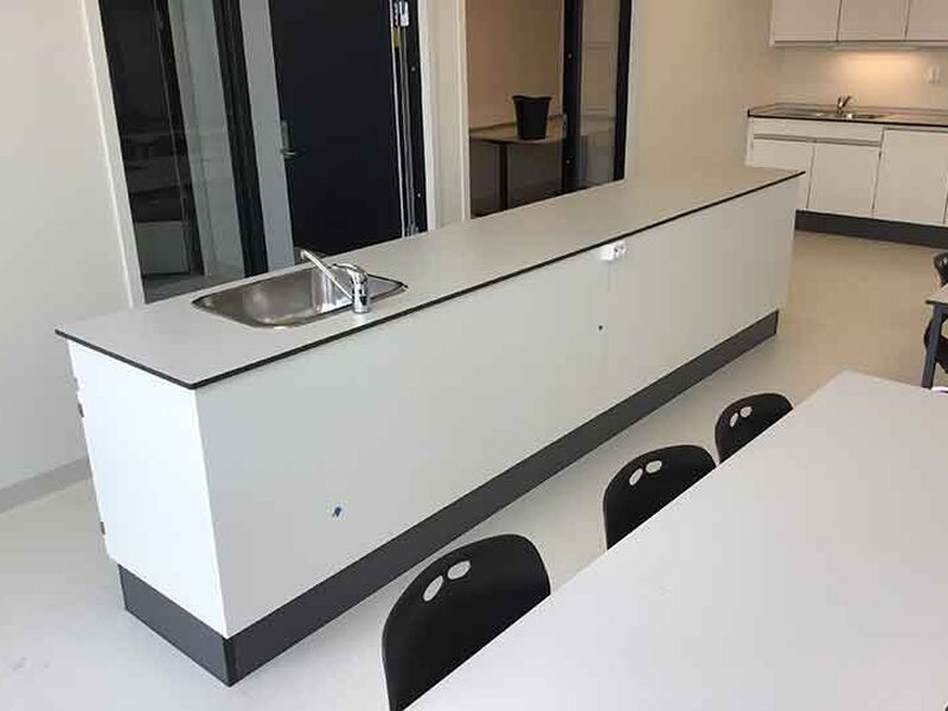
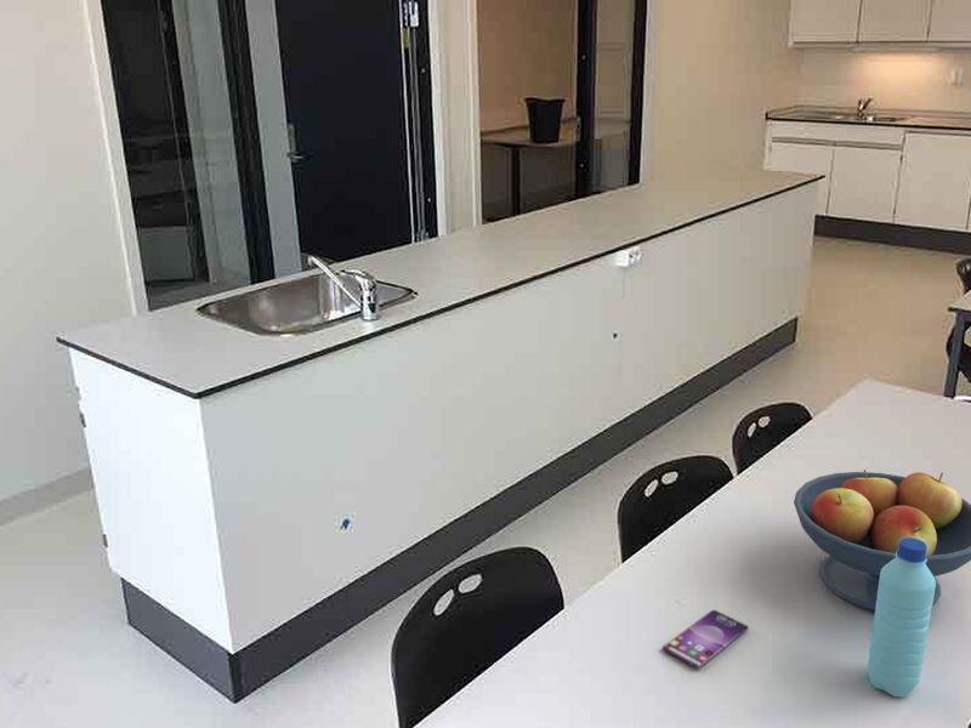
+ fruit bowl [793,468,971,612]
+ water bottle [867,538,936,698]
+ smartphone [661,609,749,670]
